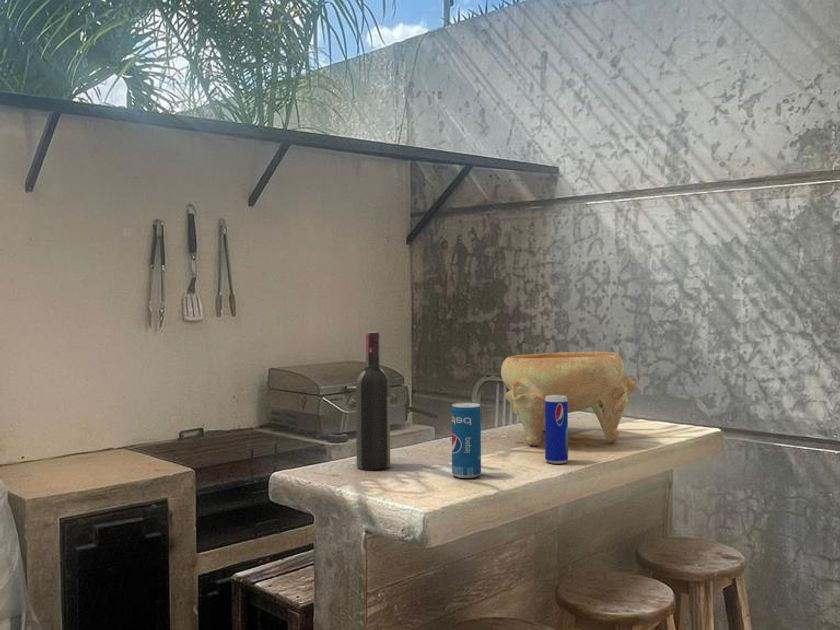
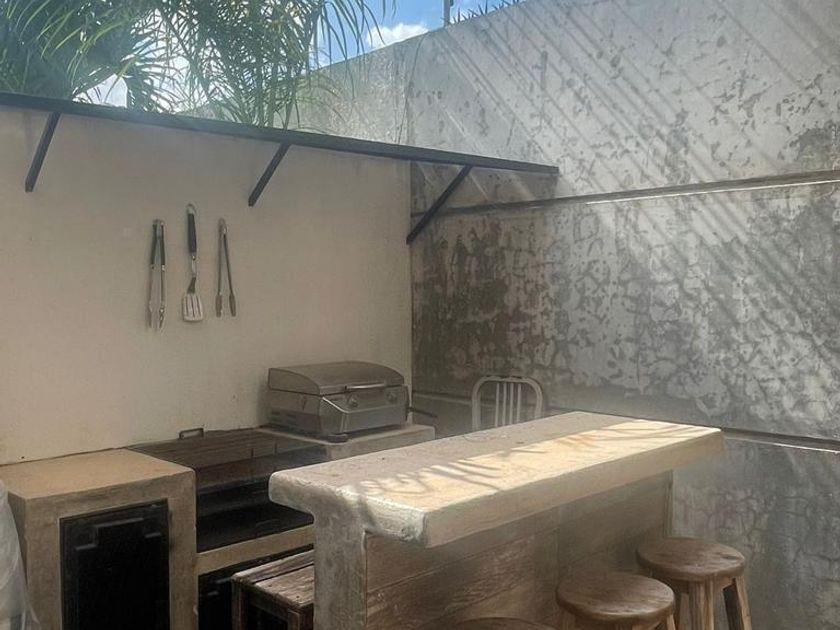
- beverage can [544,395,569,465]
- beverage can [451,402,482,479]
- decorative bowl [500,351,638,446]
- wine bottle [355,331,391,471]
